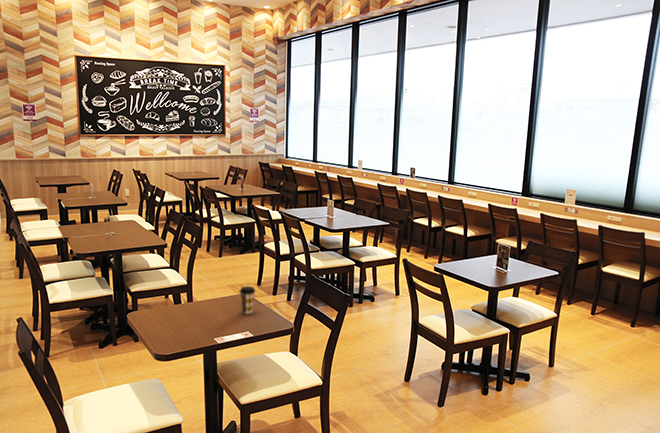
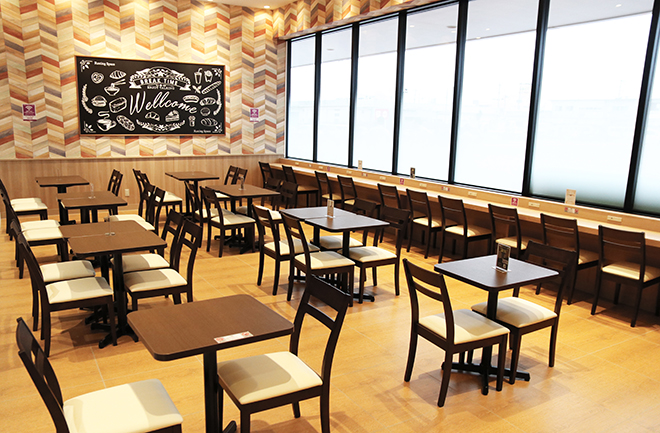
- coffee cup [238,285,257,315]
